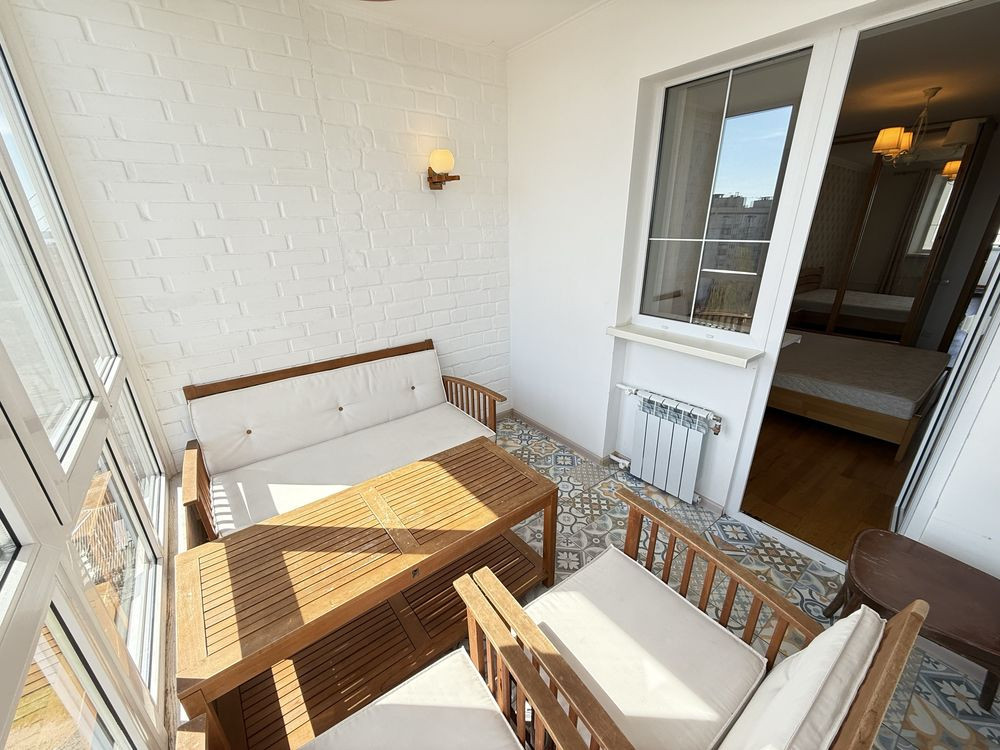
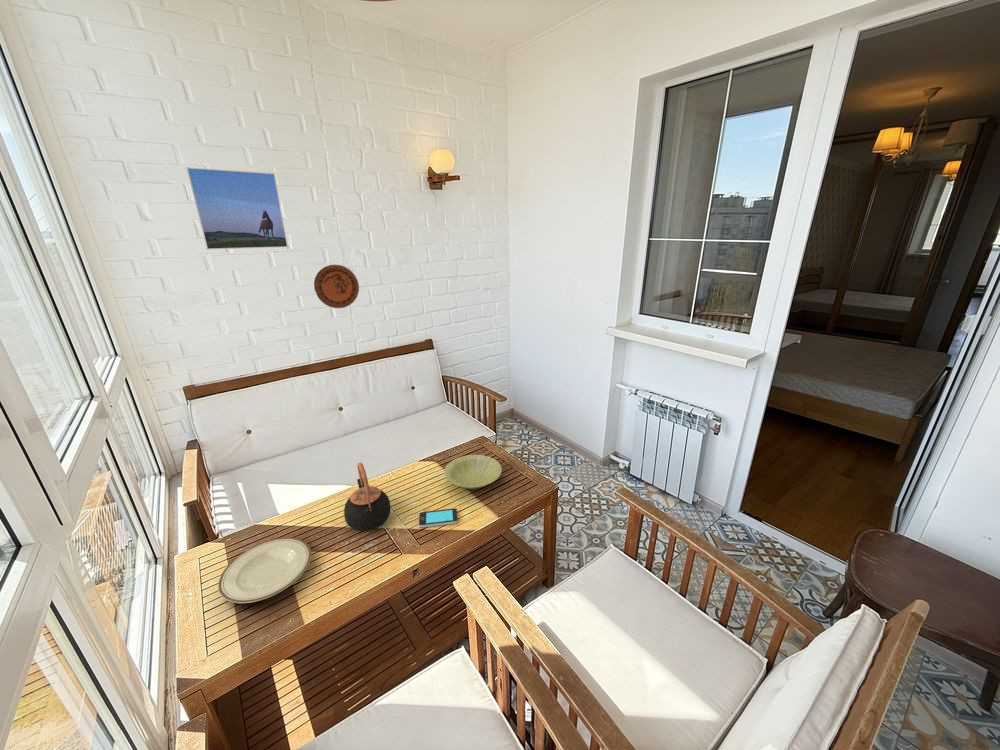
+ teapot [343,462,392,532]
+ plate [217,536,312,604]
+ bowl [443,454,503,490]
+ smartphone [418,508,459,529]
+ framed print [185,166,289,250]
+ decorative plate [313,264,360,309]
